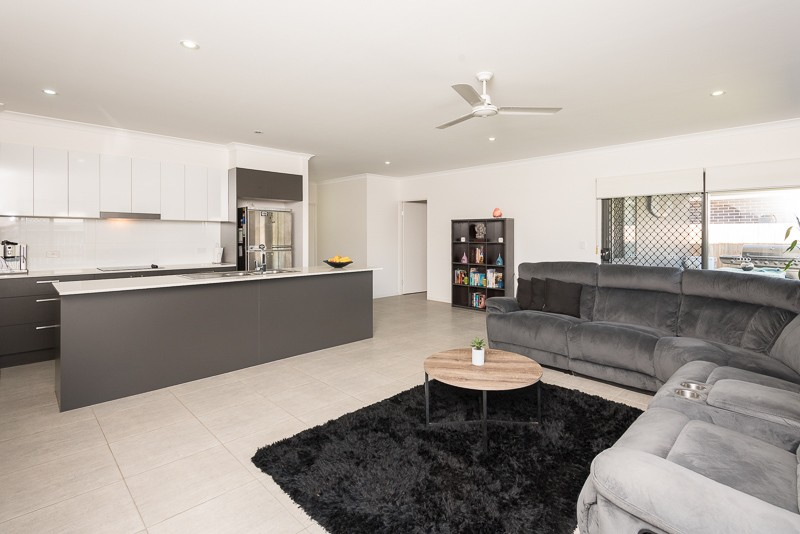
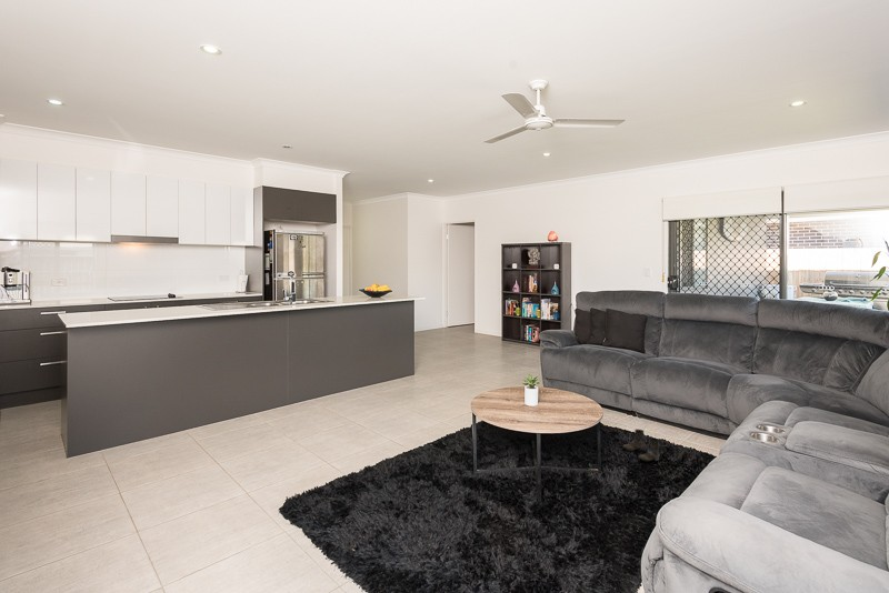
+ boots [621,429,660,462]
